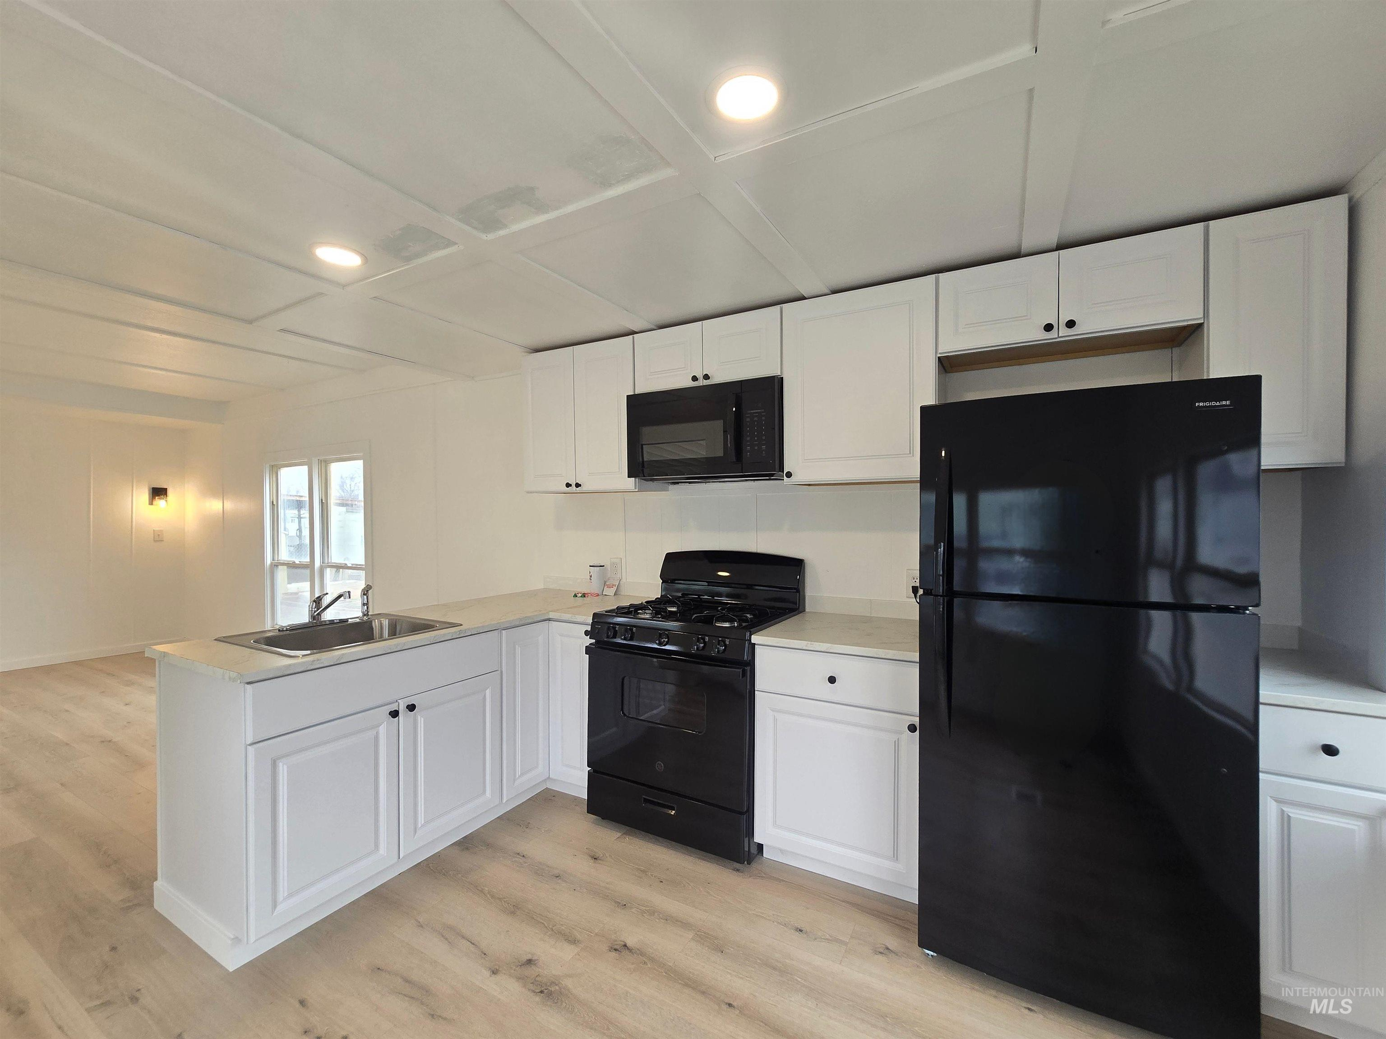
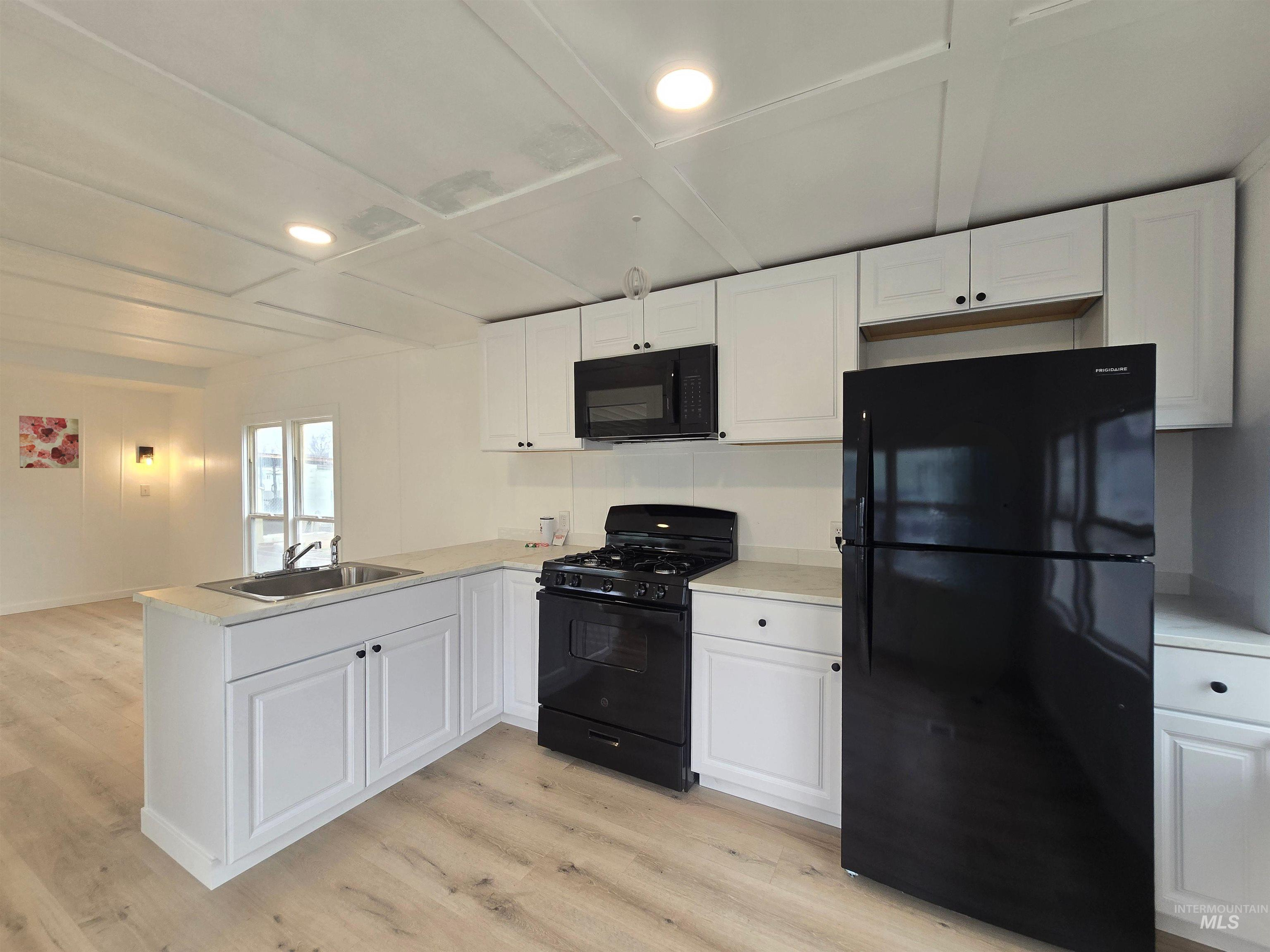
+ wall art [19,415,79,469]
+ pendant light [621,215,652,301]
